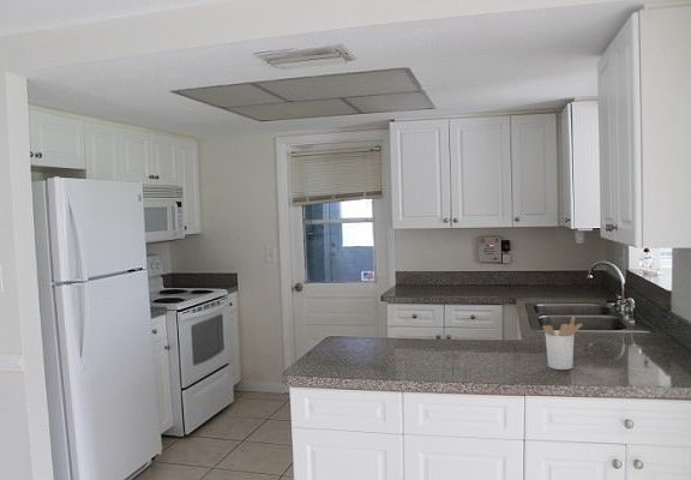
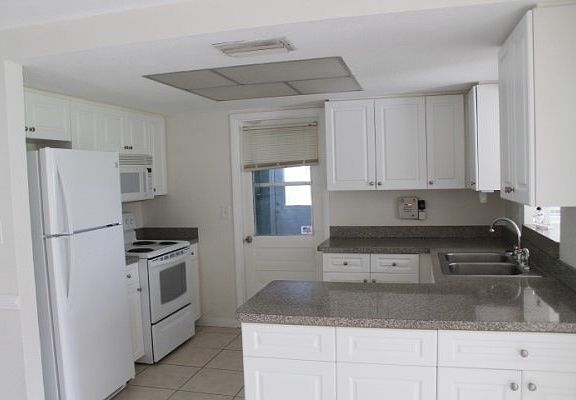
- utensil holder [541,316,583,371]
